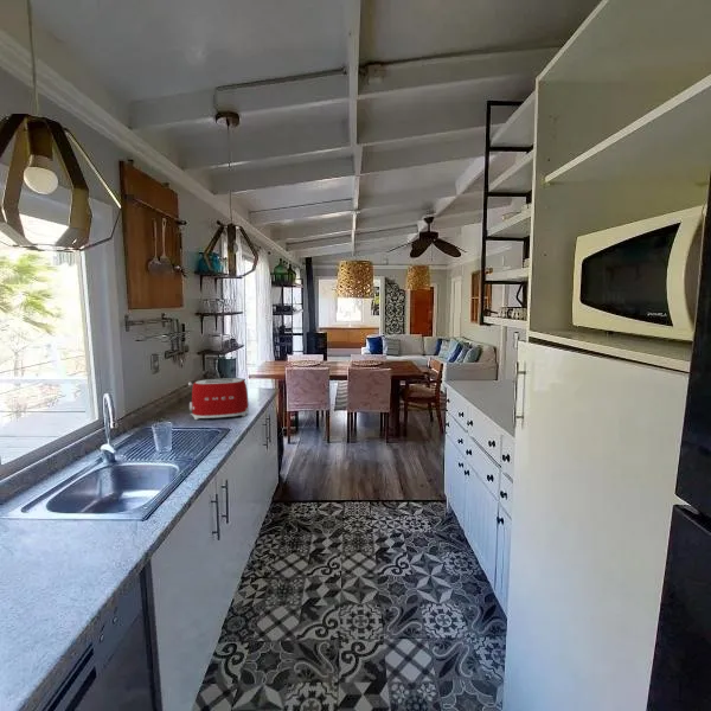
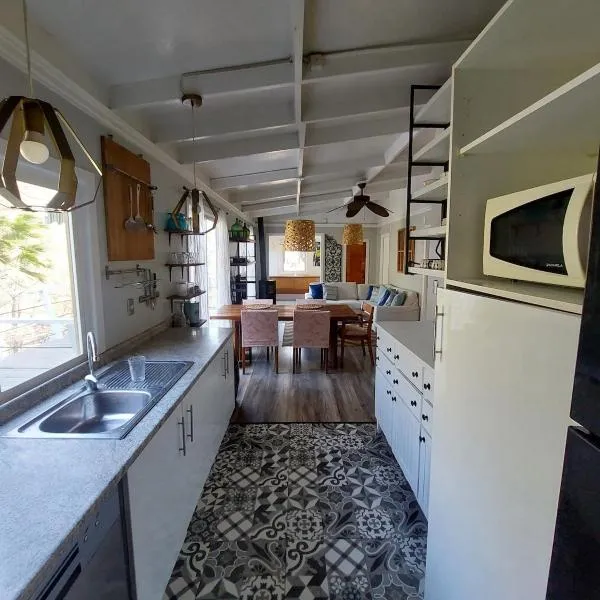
- toaster [187,377,250,421]
